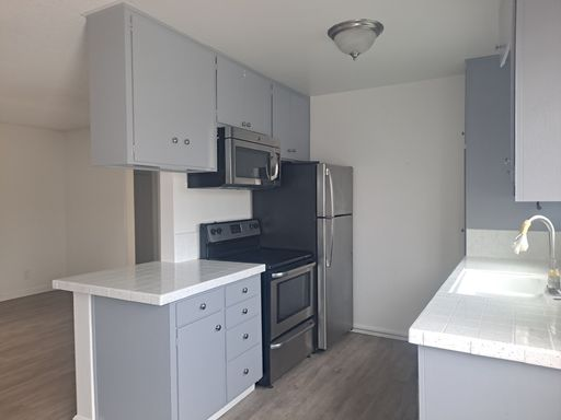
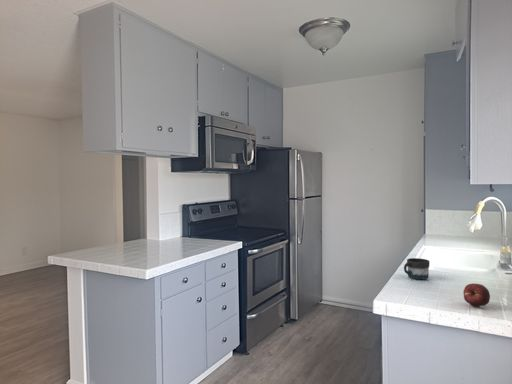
+ apple [462,282,491,307]
+ mug [403,257,431,280]
